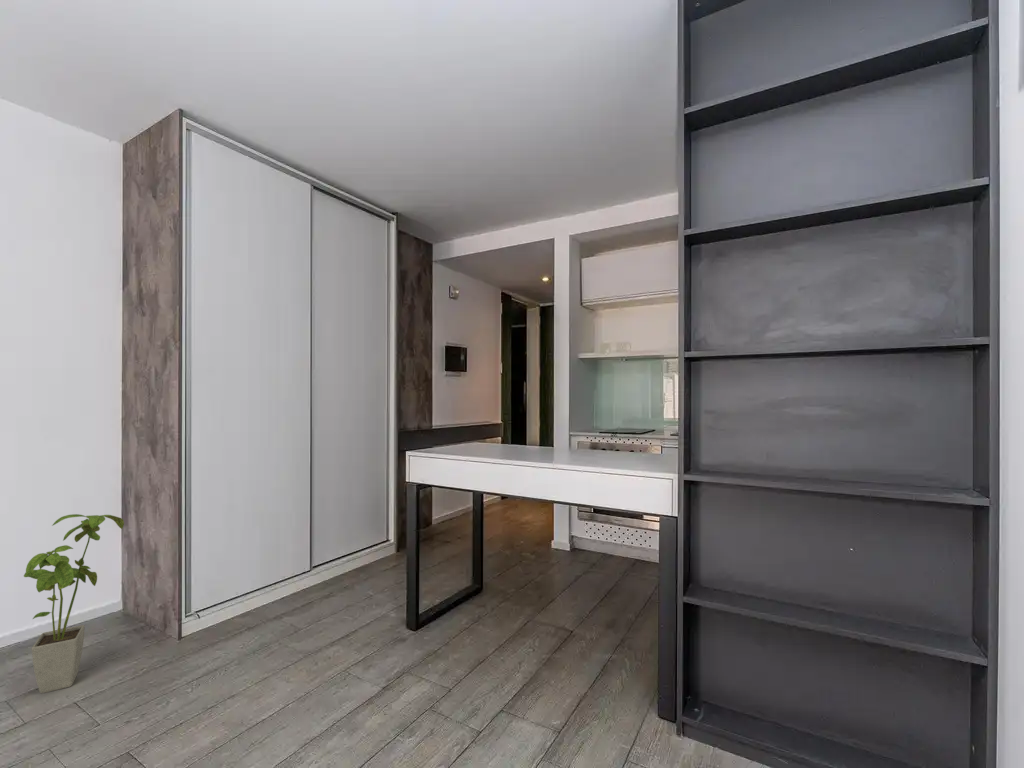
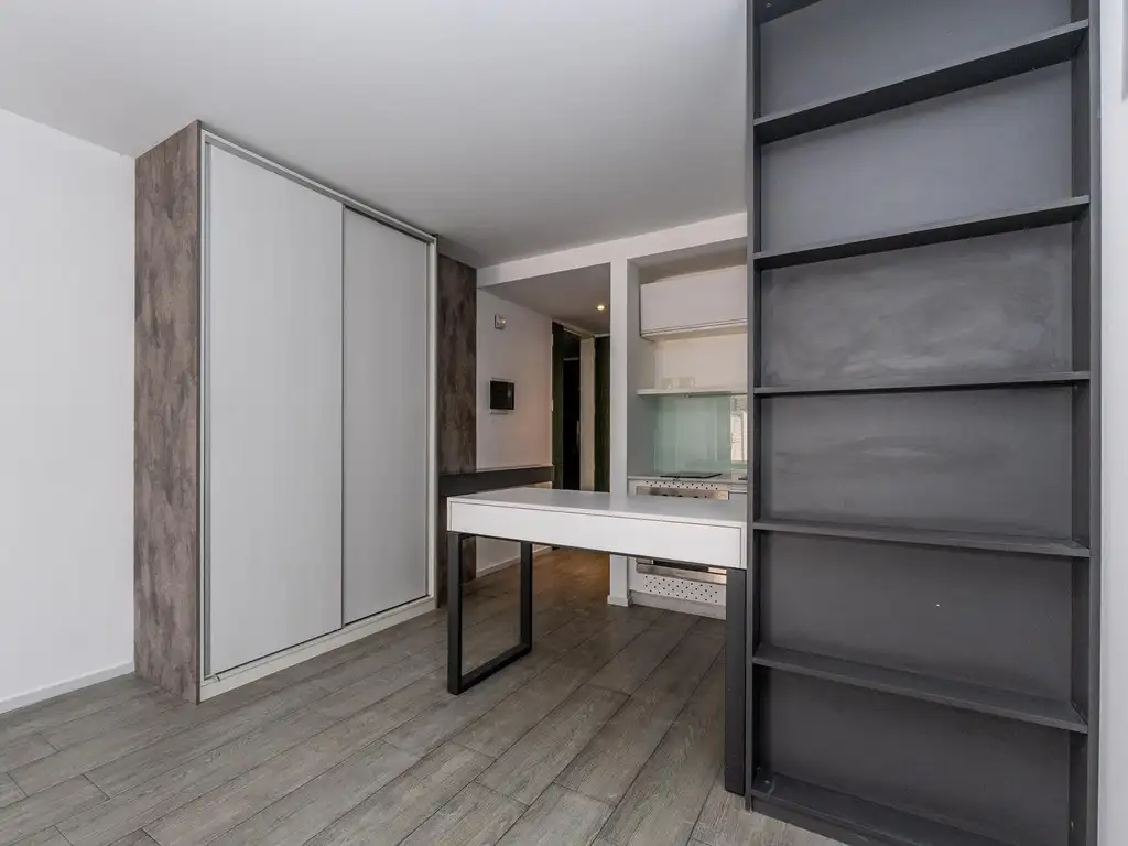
- house plant [23,513,125,694]
